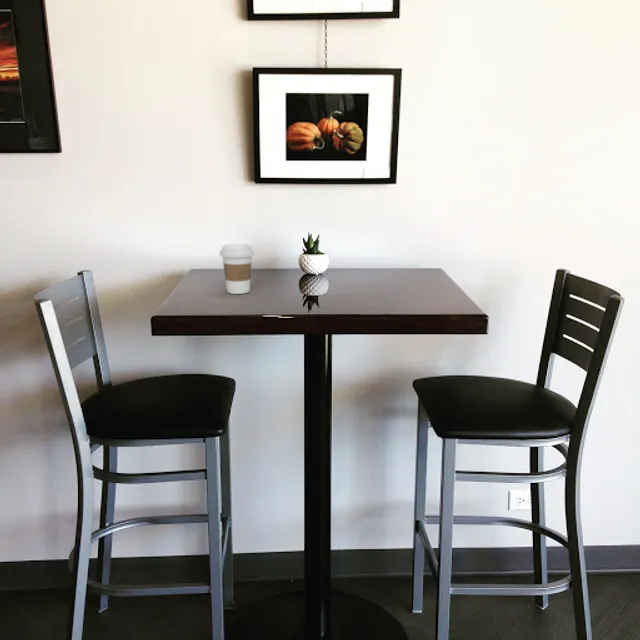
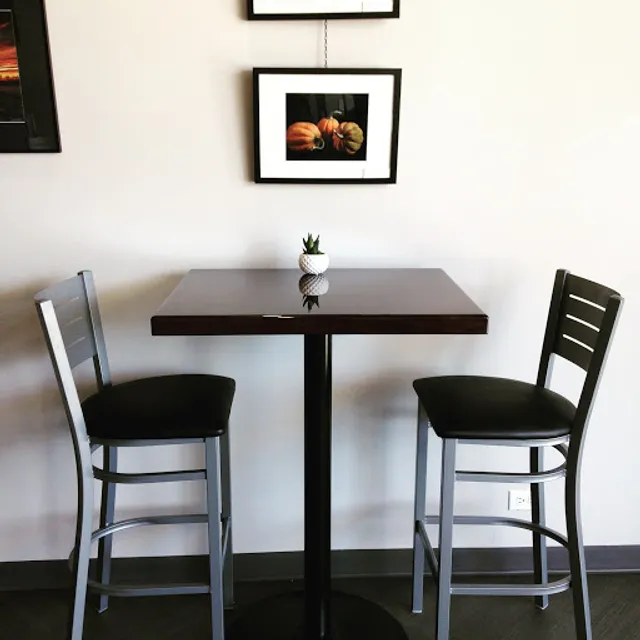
- coffee cup [219,243,255,295]
